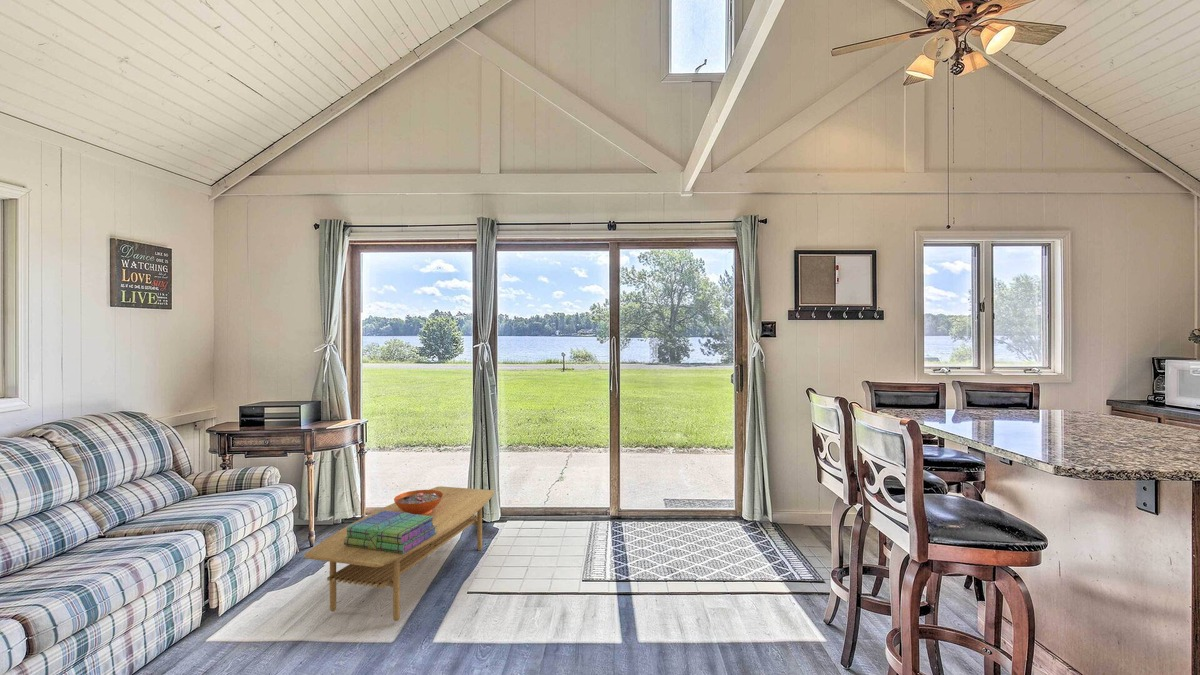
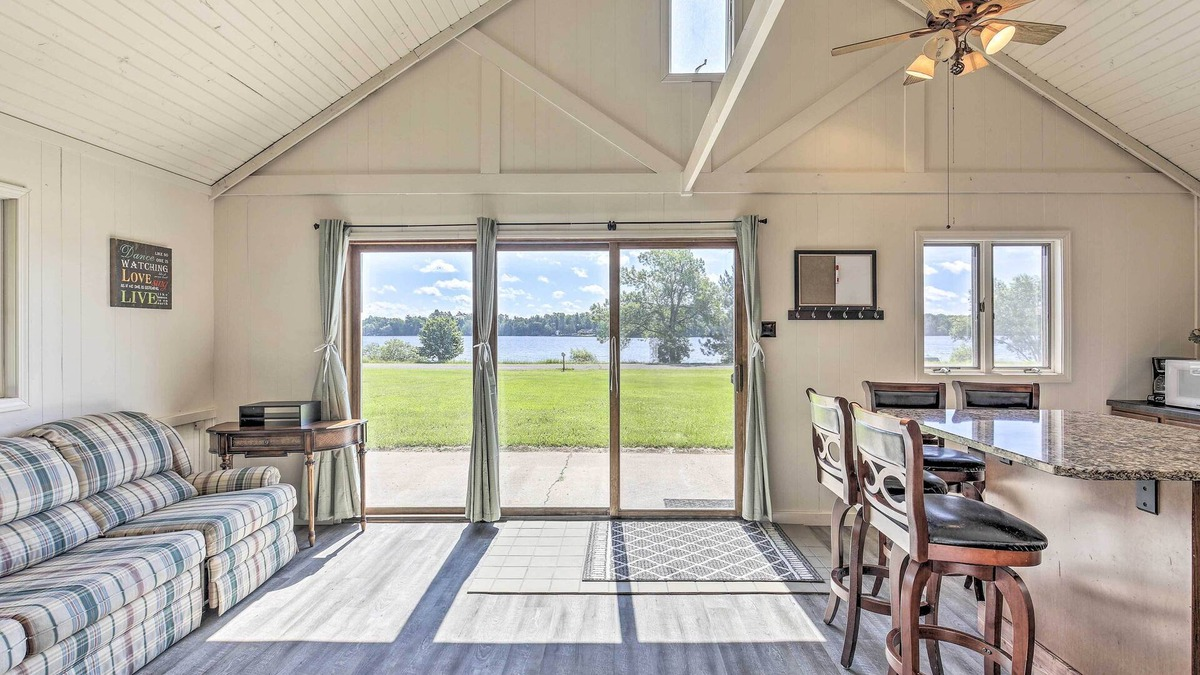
- stack of books [344,510,437,554]
- decorative bowl [393,489,443,515]
- coffee table [303,485,495,622]
